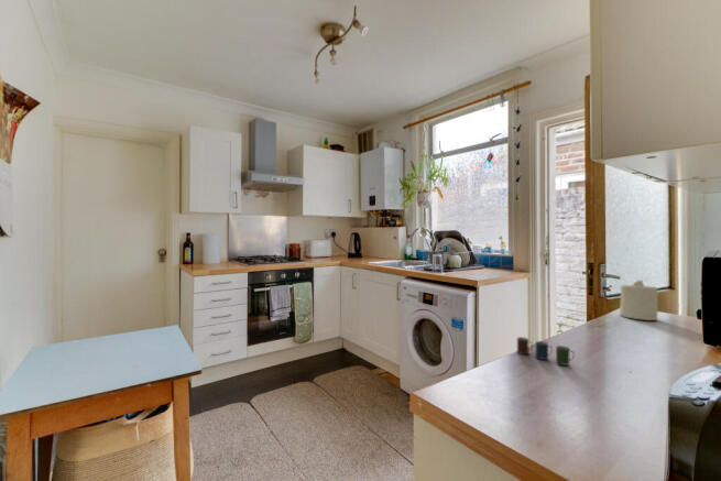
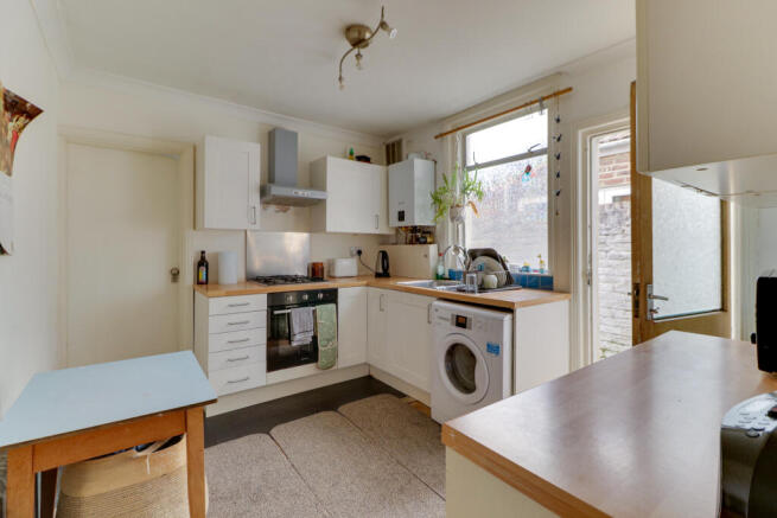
- candle [619,280,658,321]
- cup [516,336,576,367]
